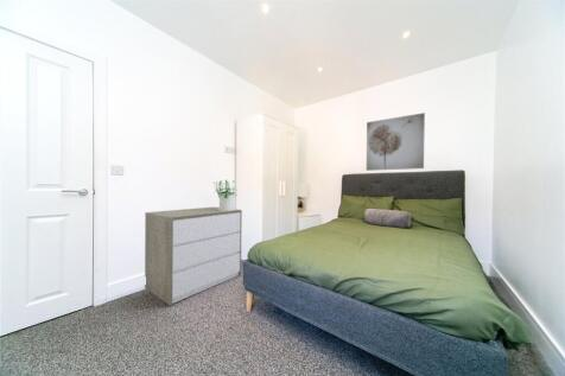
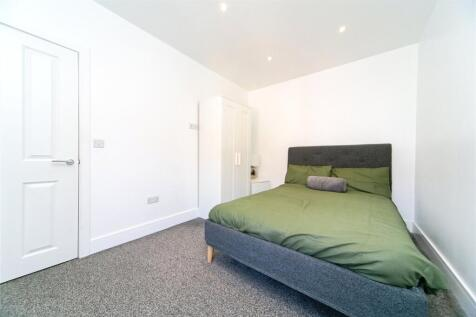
- dresser [144,205,243,307]
- potted plant [212,179,239,211]
- wall art [366,111,426,172]
